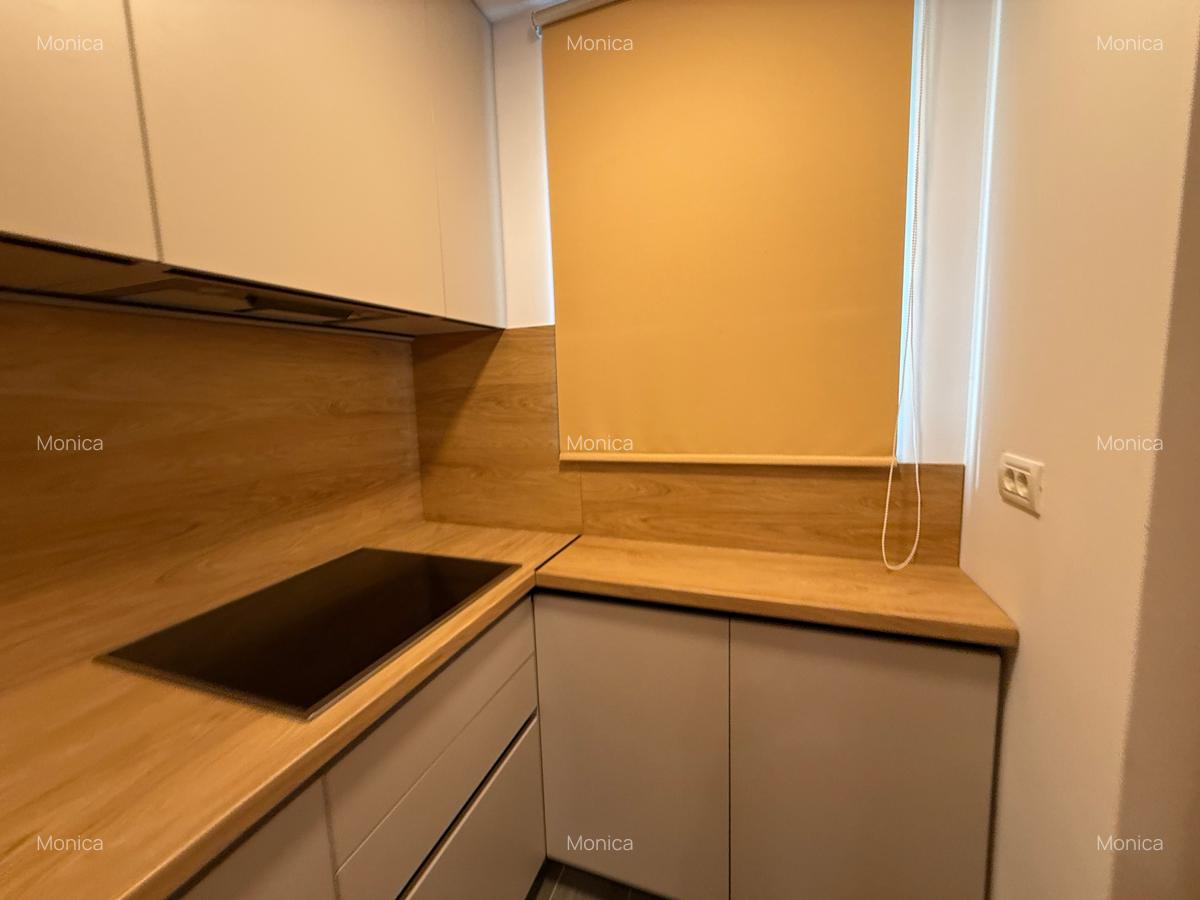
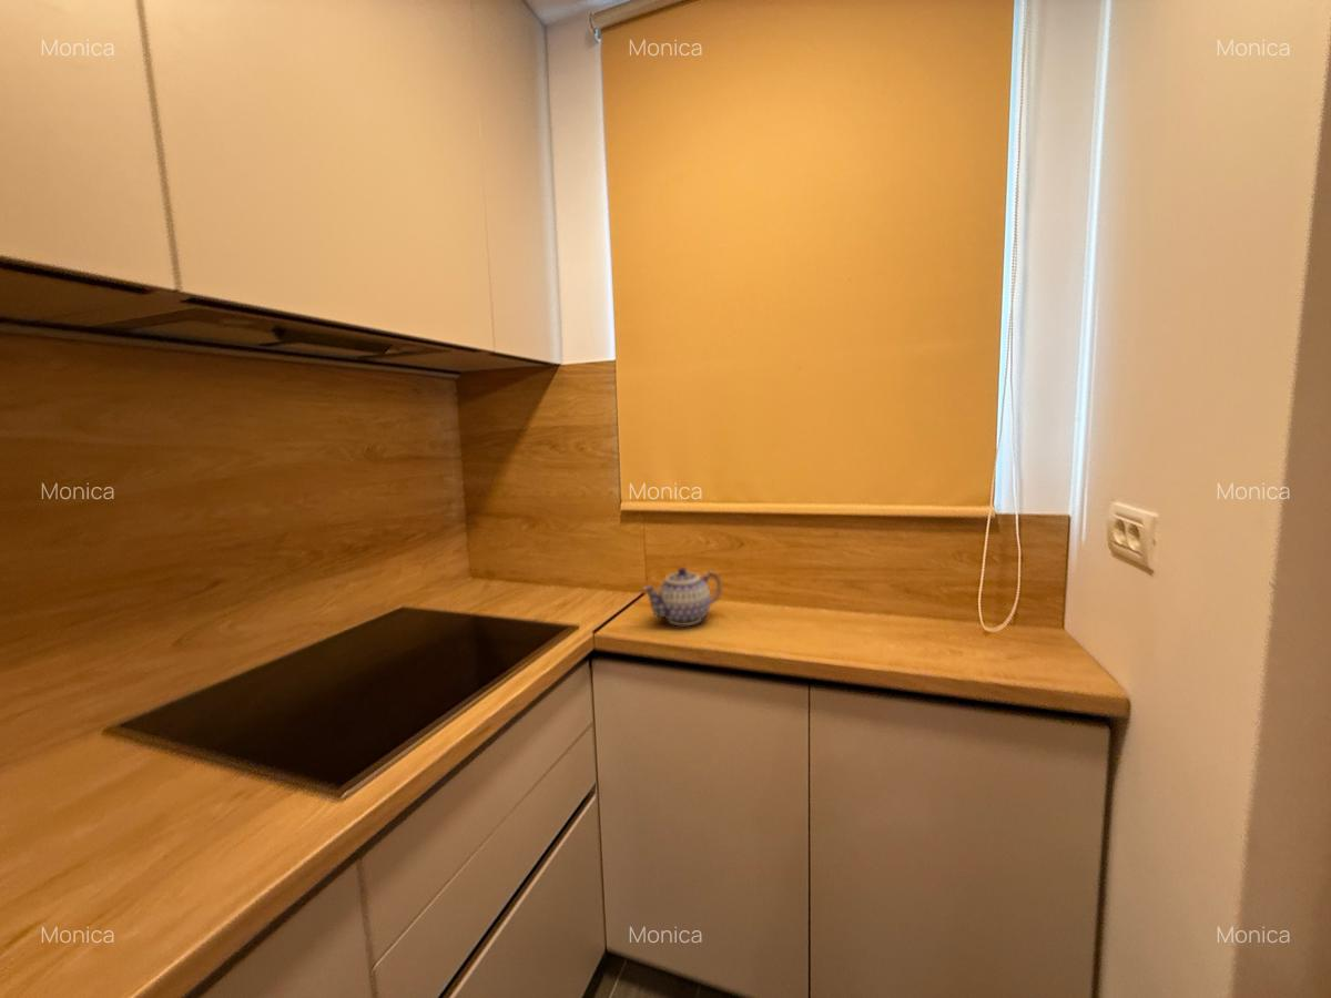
+ teapot [641,567,722,627]
